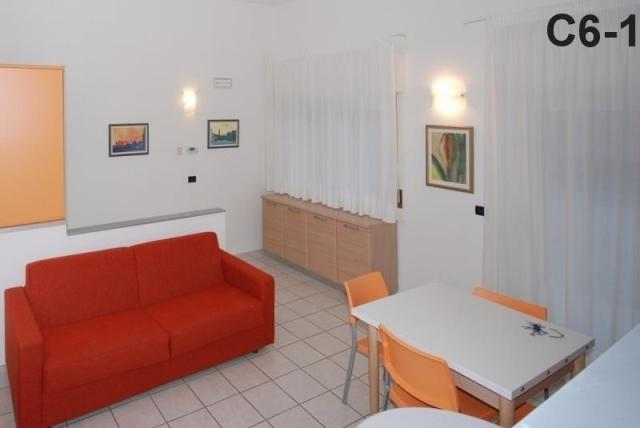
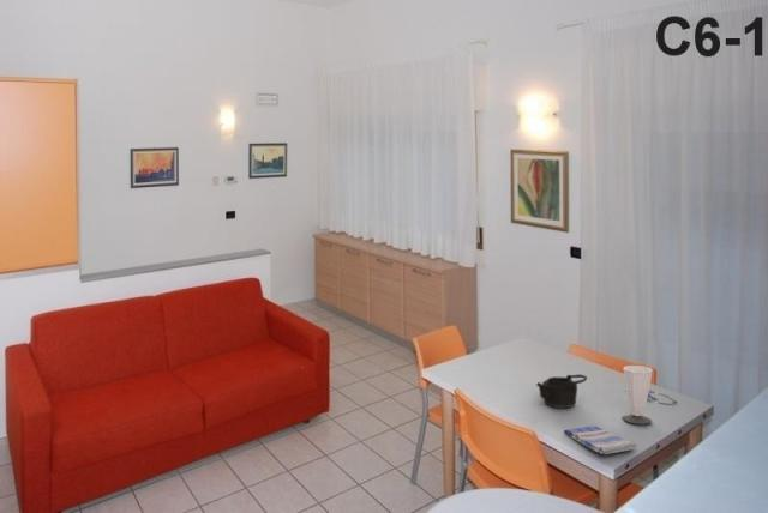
+ cup [620,364,654,426]
+ dish towel [563,426,638,455]
+ teapot [535,374,588,409]
